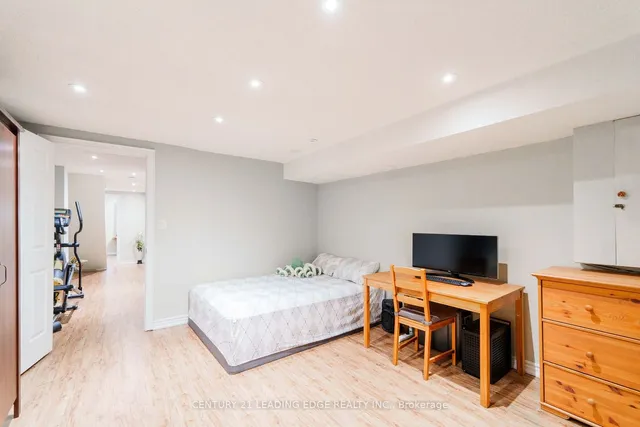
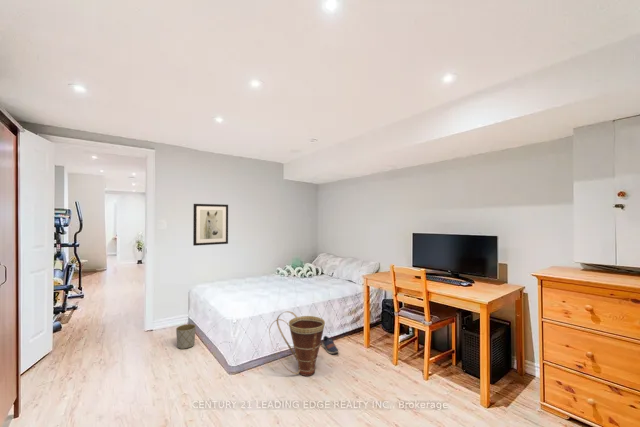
+ basket [268,310,326,377]
+ wall art [192,203,229,247]
+ planter [175,323,197,350]
+ shoe [321,335,339,355]
